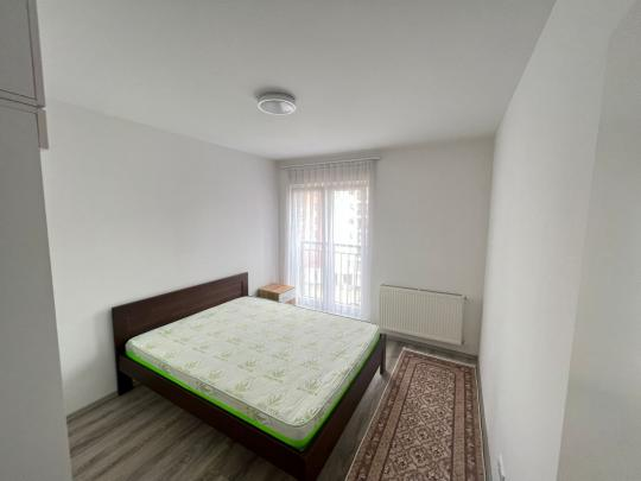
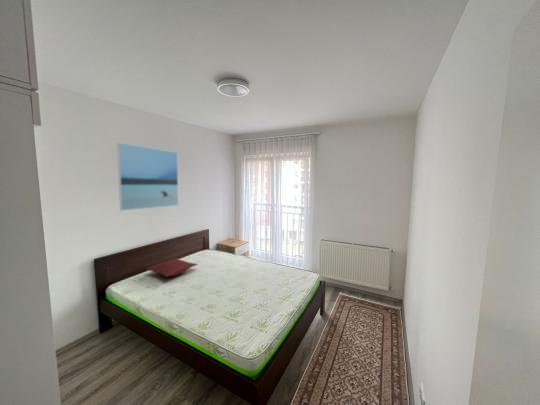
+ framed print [116,142,179,212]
+ pillow [145,257,199,278]
